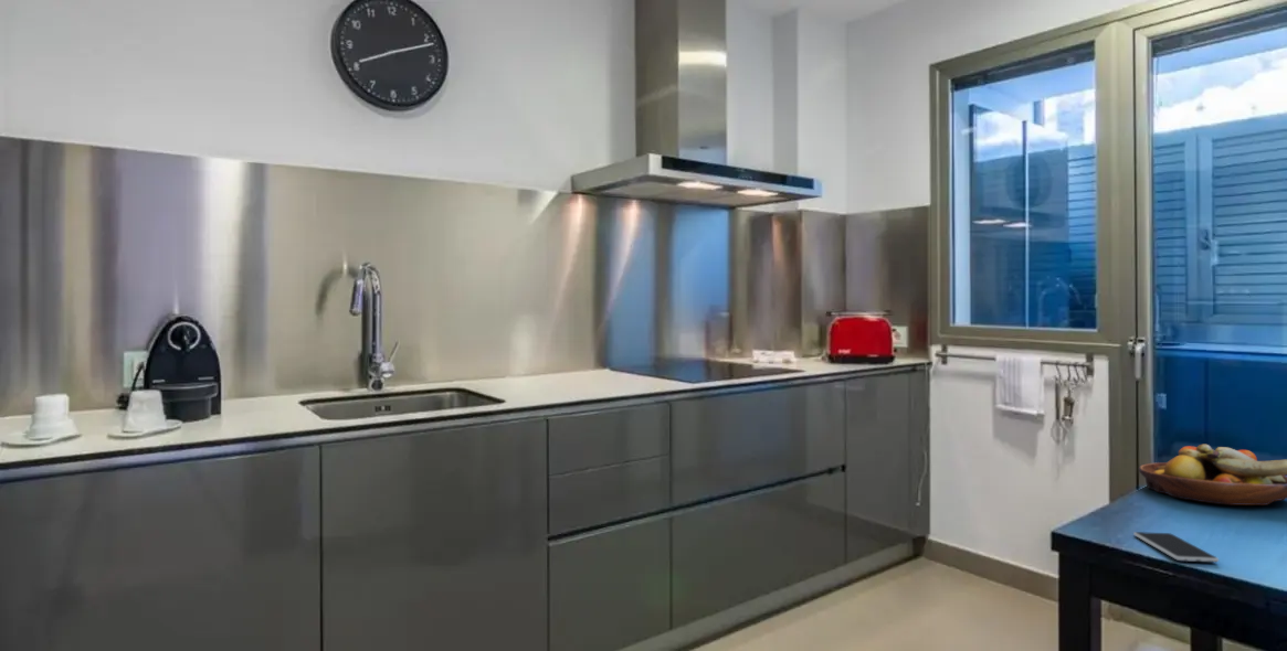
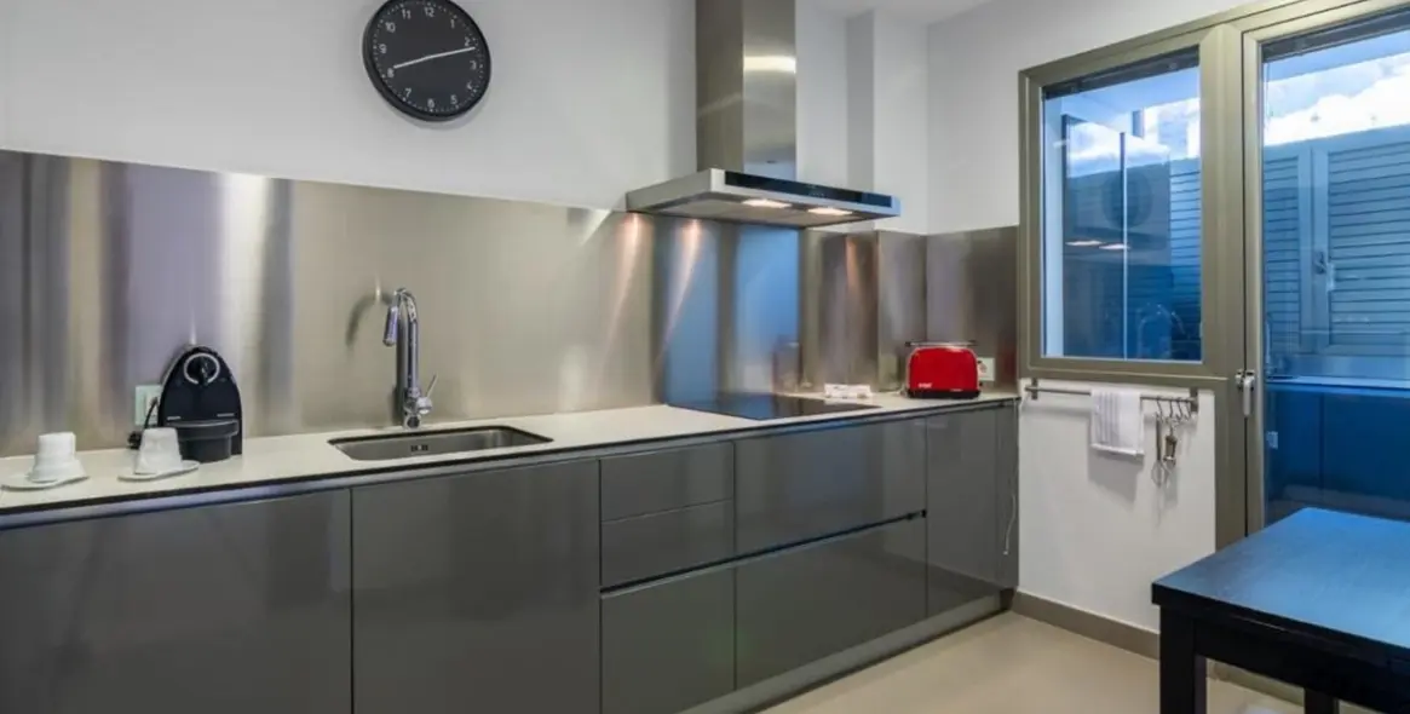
- smartphone [1132,531,1220,564]
- fruit bowl [1138,444,1287,506]
